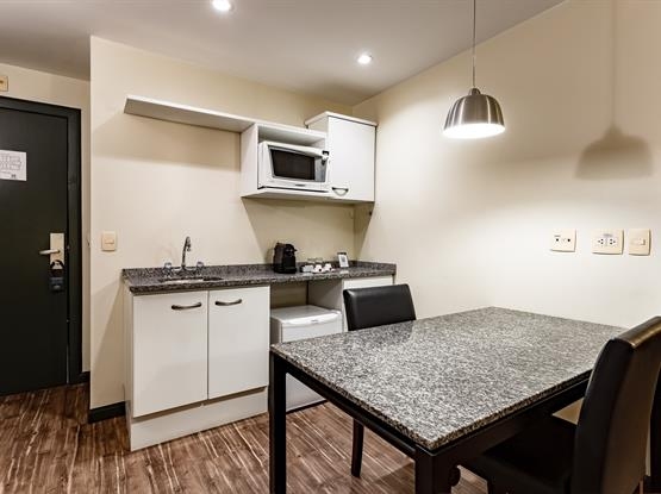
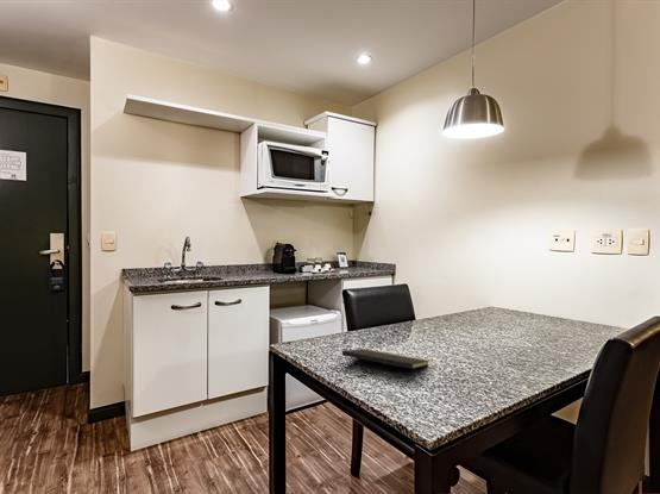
+ notepad [341,348,430,381]
